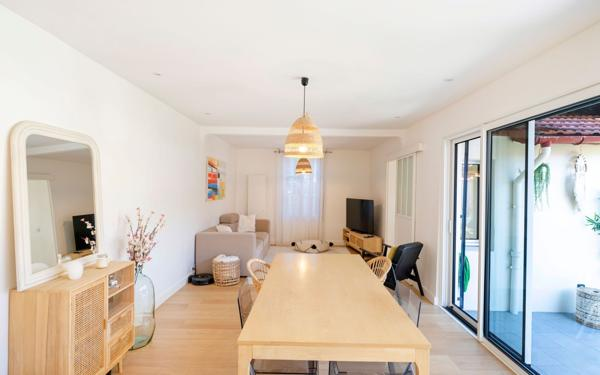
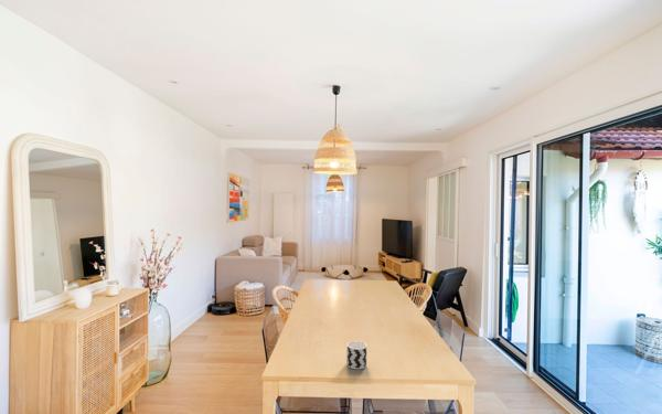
+ cup [345,340,367,370]
